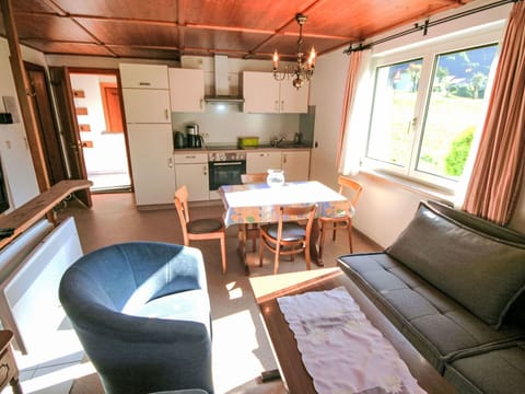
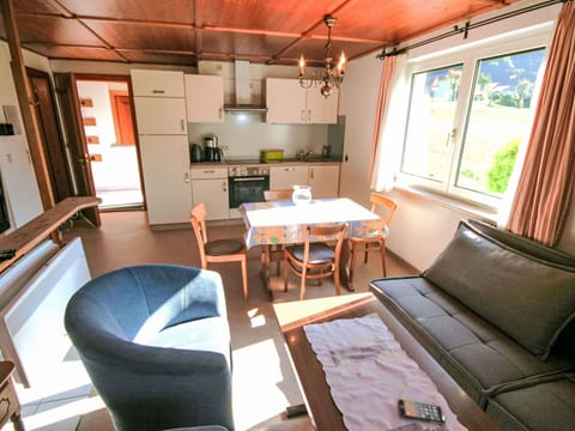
+ smartphone [398,397,447,425]
